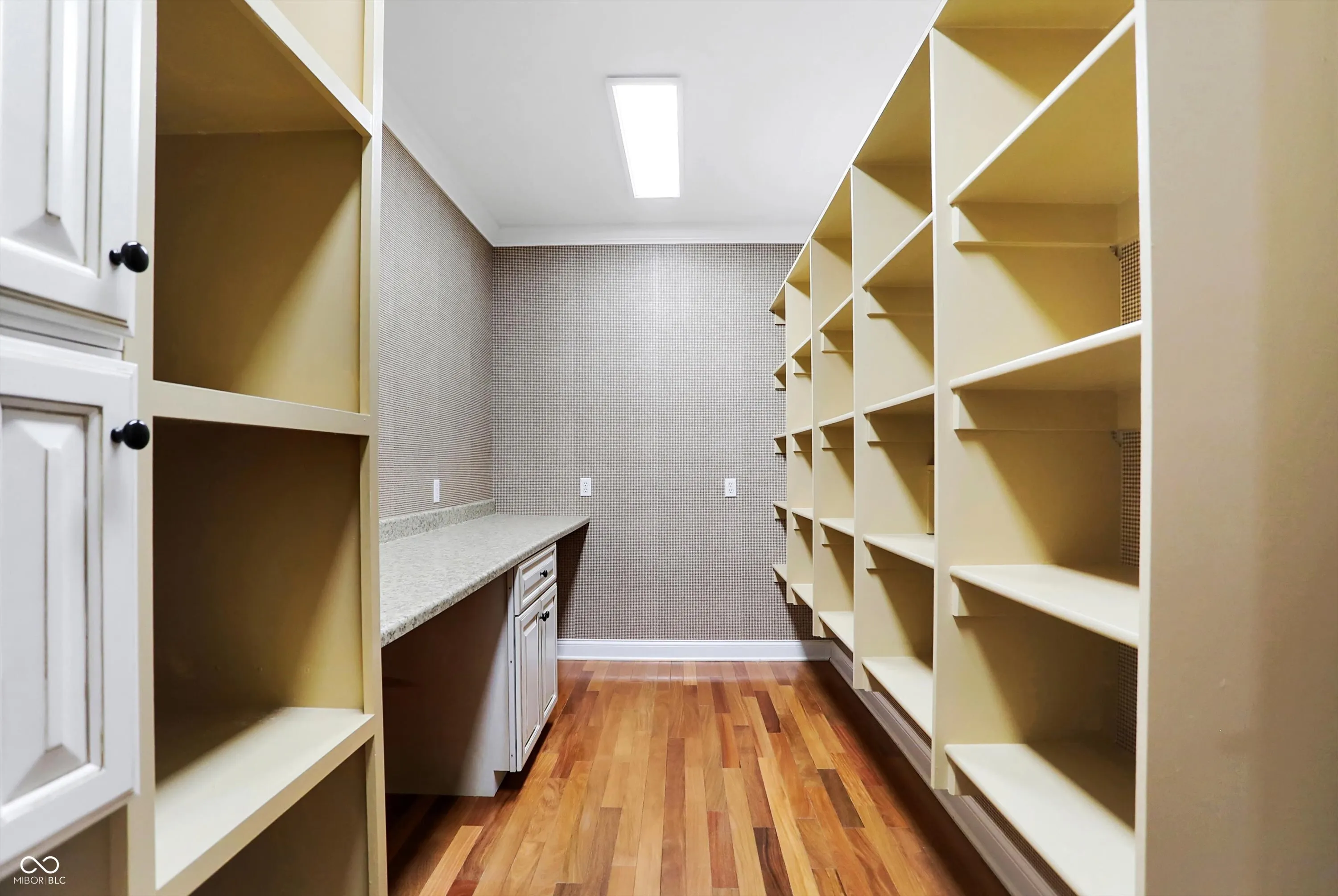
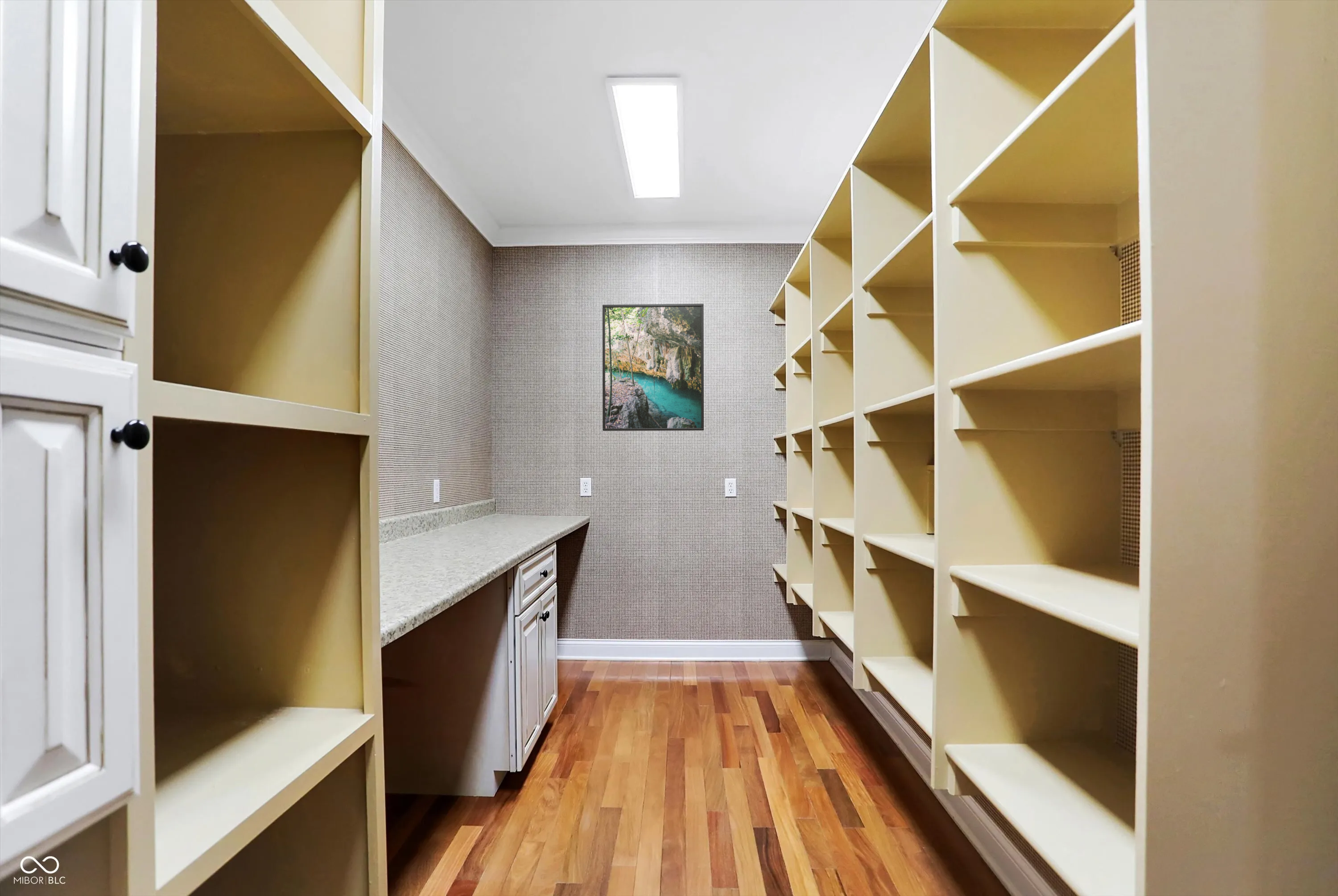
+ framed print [602,303,704,431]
